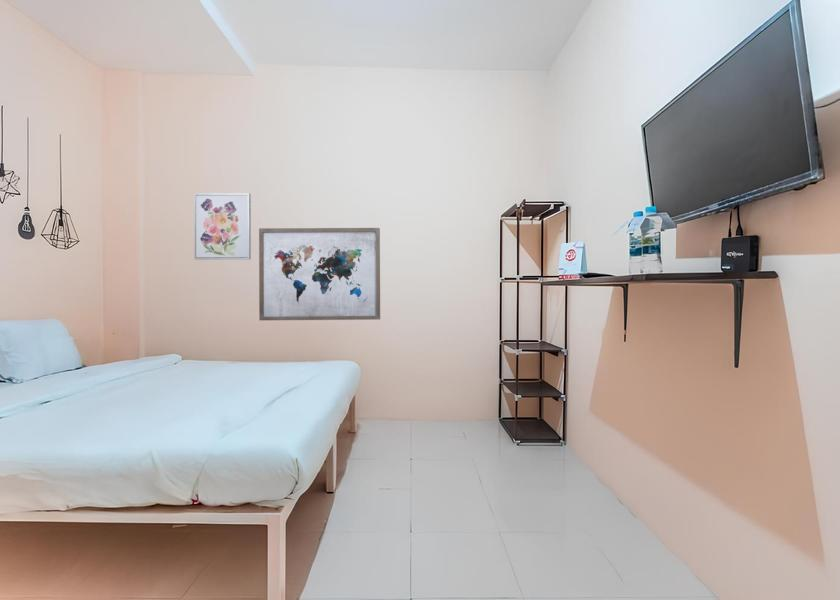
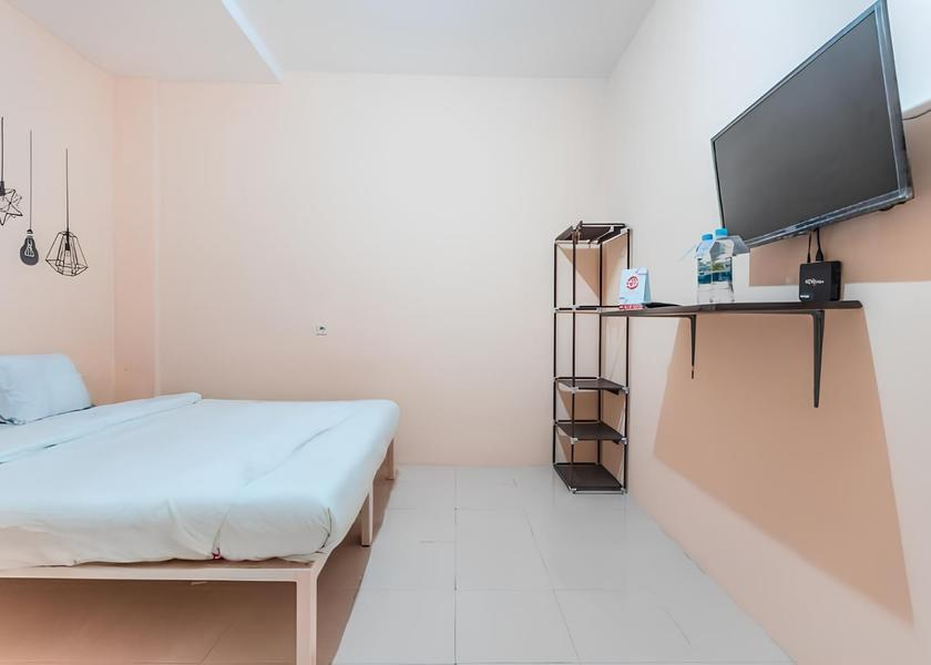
- wall art [193,192,252,261]
- wall art [258,227,381,321]
